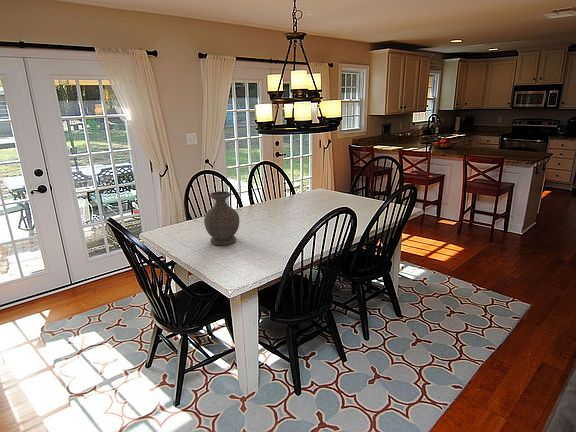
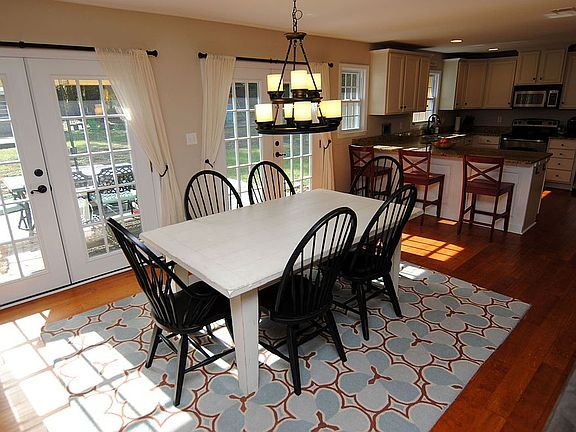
- vase [203,190,240,246]
